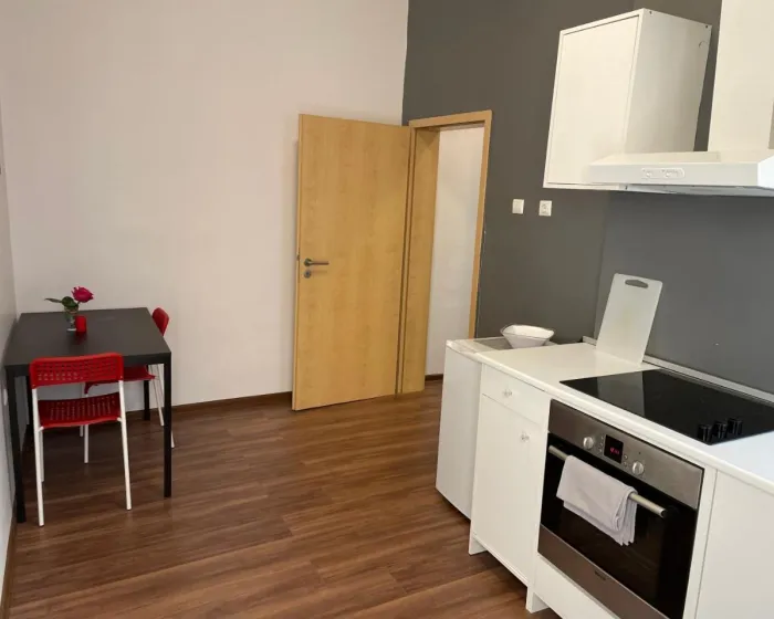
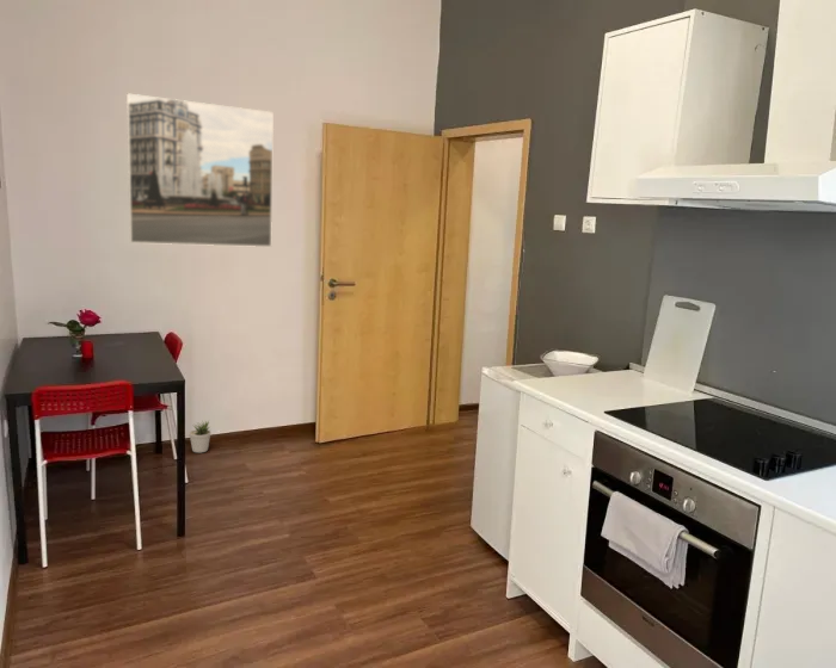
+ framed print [125,92,275,248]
+ potted plant [188,420,213,453]
